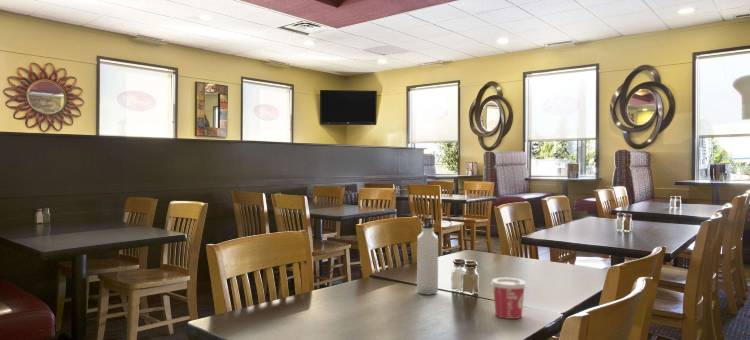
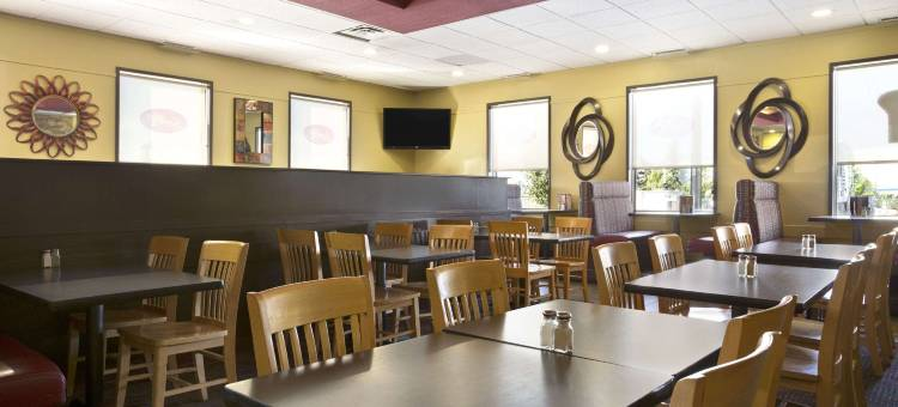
- water bottle [416,216,439,296]
- cup [490,277,528,320]
